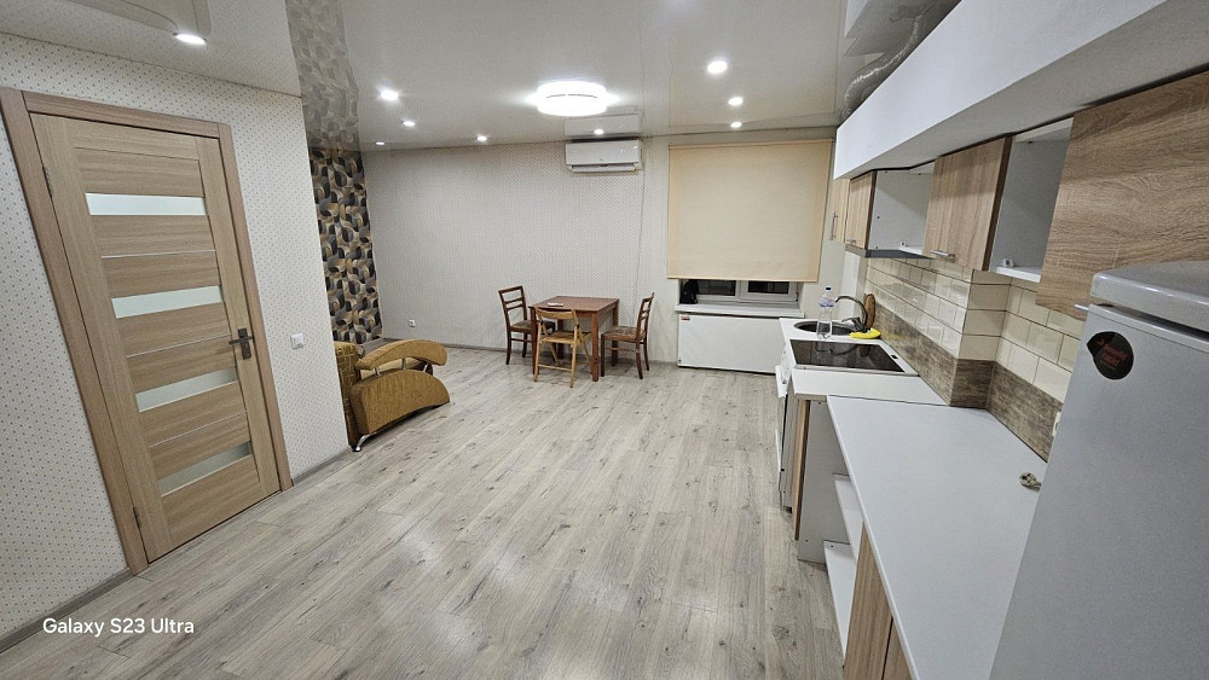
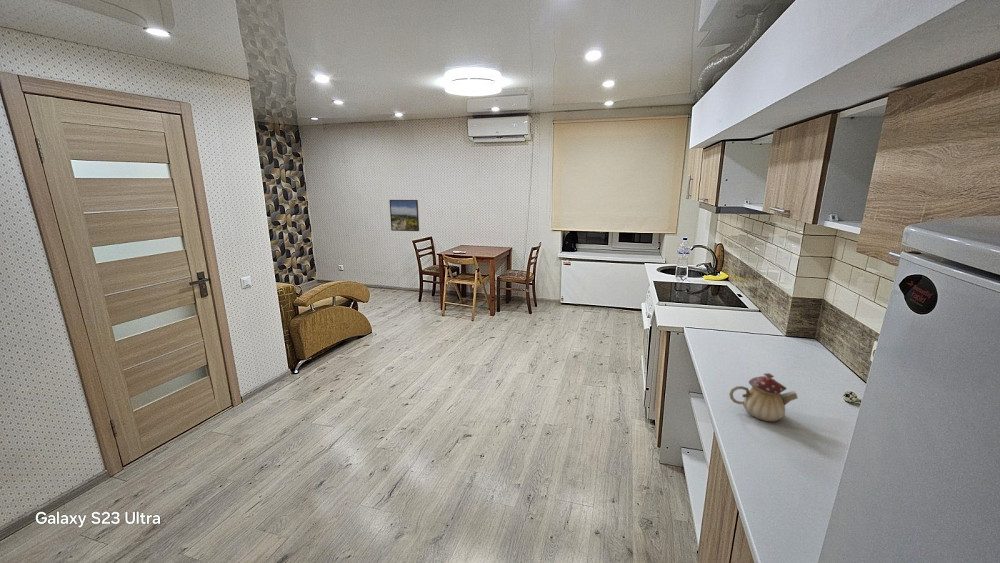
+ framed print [388,199,420,232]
+ teapot [728,372,799,422]
